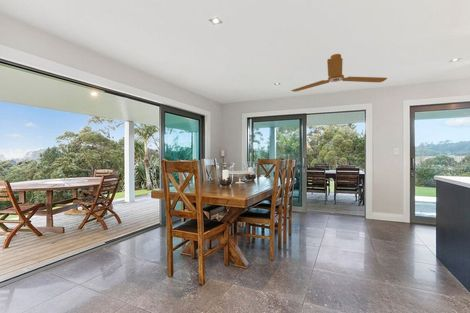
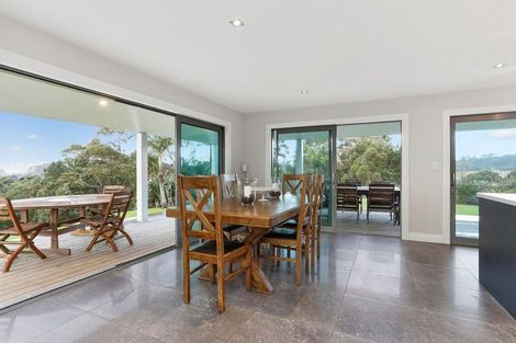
- ceiling fan [291,53,388,93]
